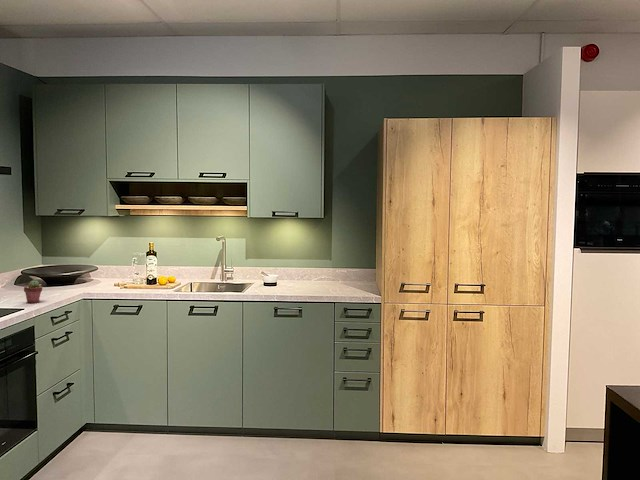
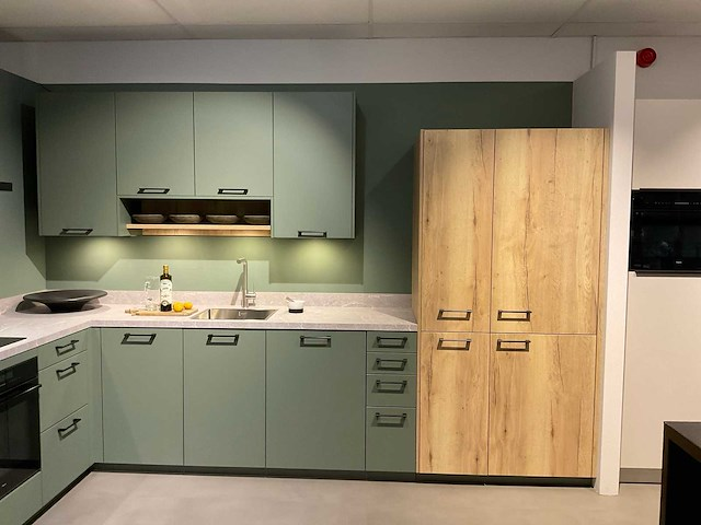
- potted succulent [23,280,44,304]
